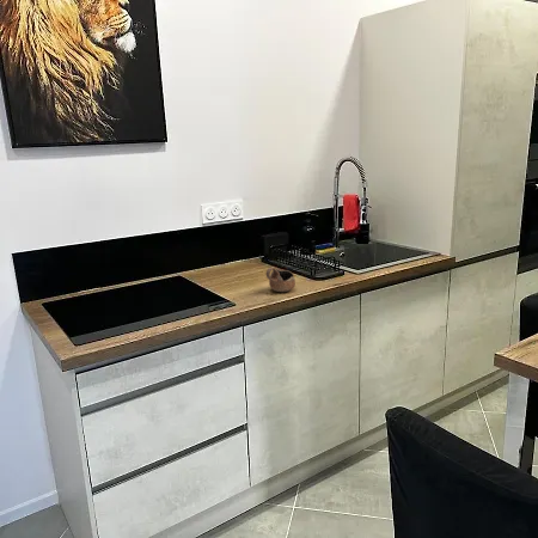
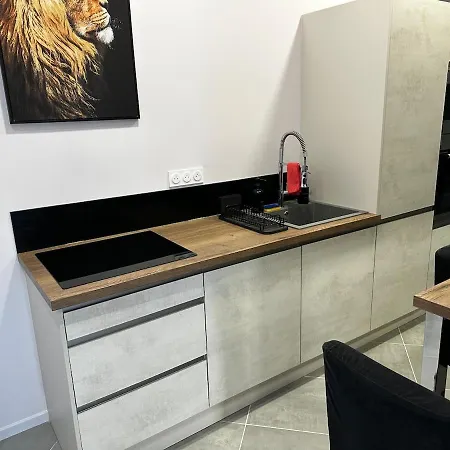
- cup [265,267,296,293]
